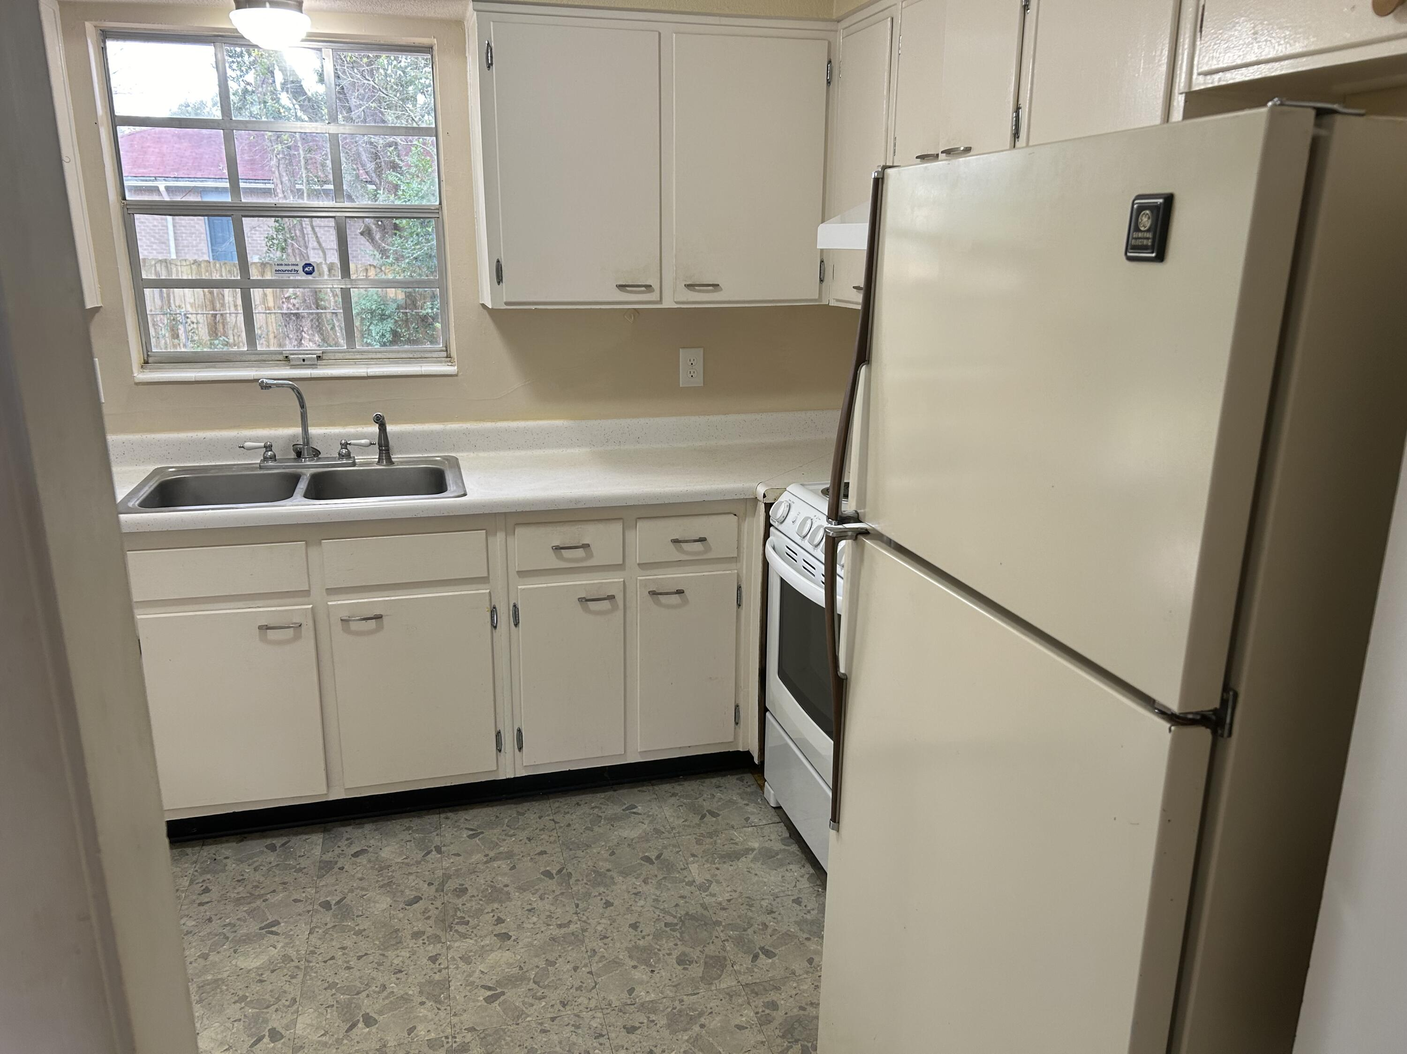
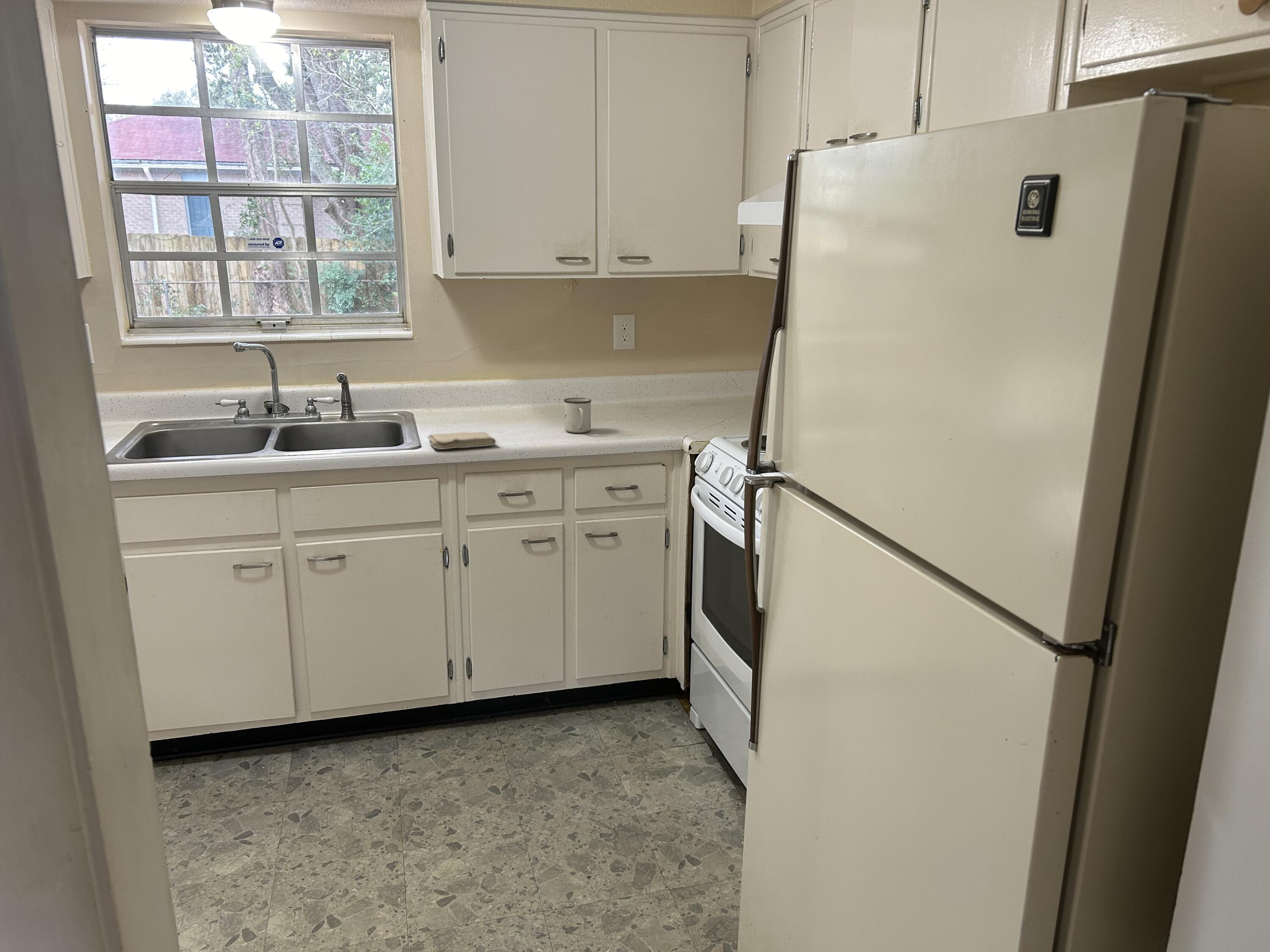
+ washcloth [427,431,497,450]
+ mug [564,397,591,433]
